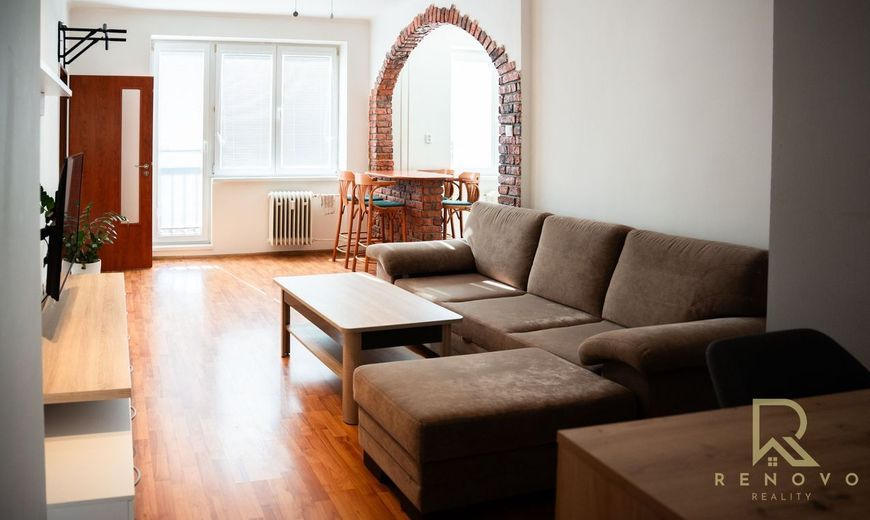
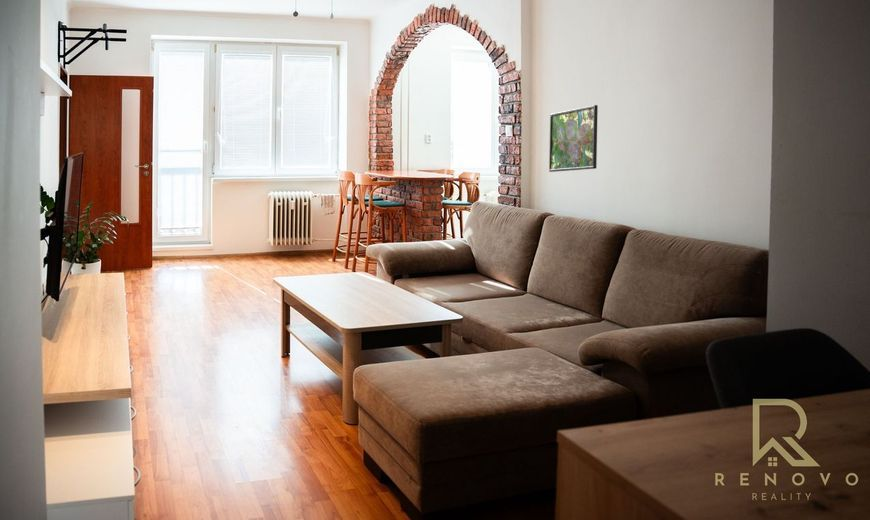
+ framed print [548,104,599,173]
